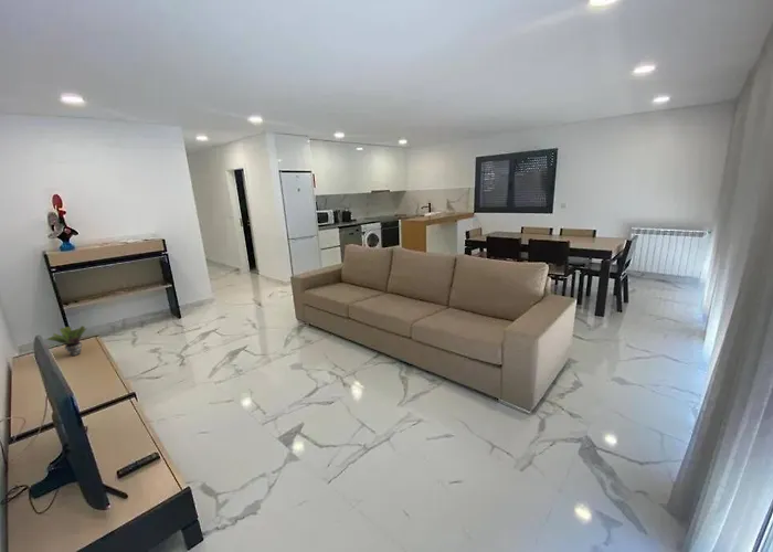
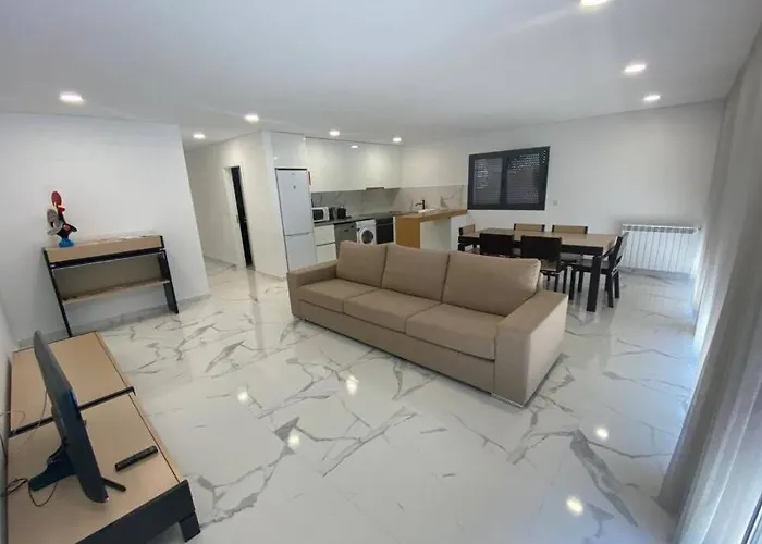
- potted plant [45,325,88,357]
